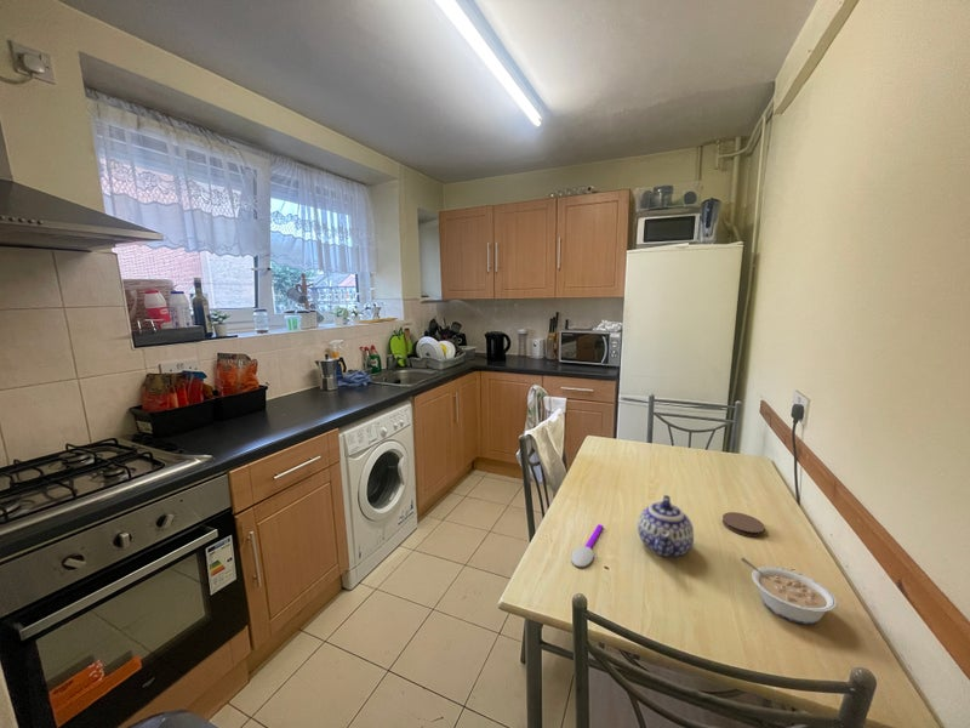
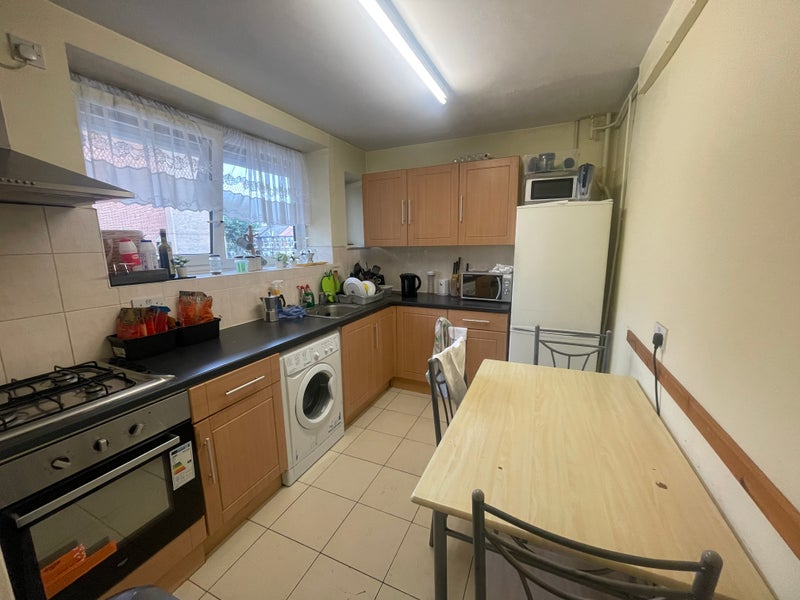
- teapot [637,494,695,558]
- spoon [570,523,604,568]
- legume [740,557,838,625]
- coaster [721,511,766,538]
